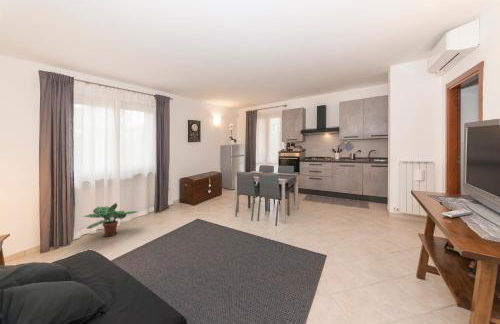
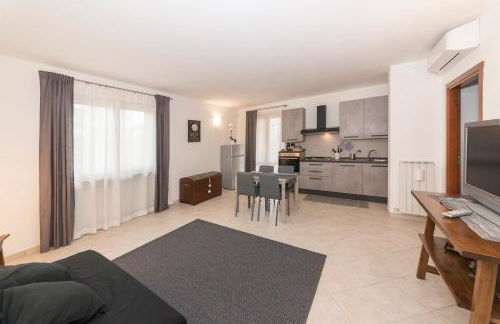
- potted plant [82,202,141,237]
